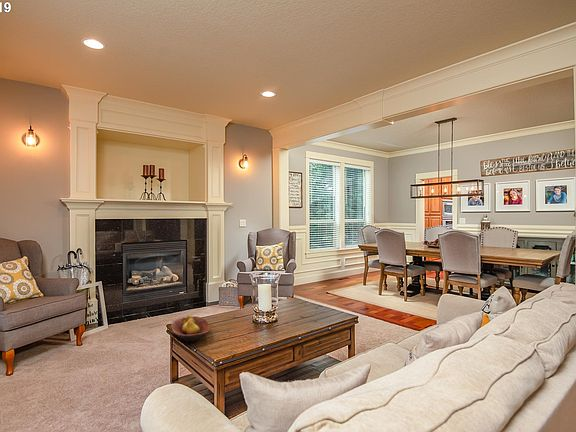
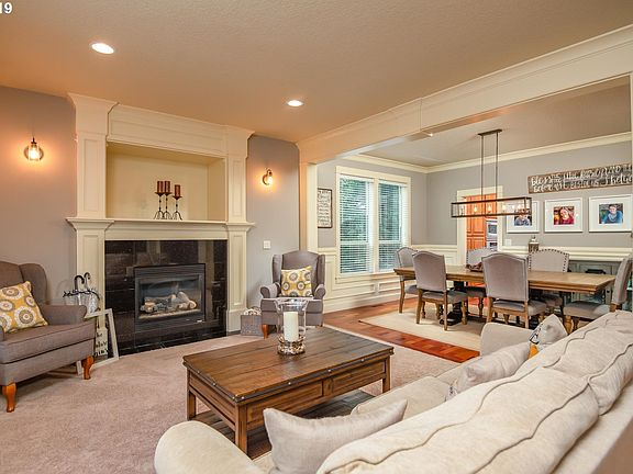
- fruit bowl [170,315,211,343]
